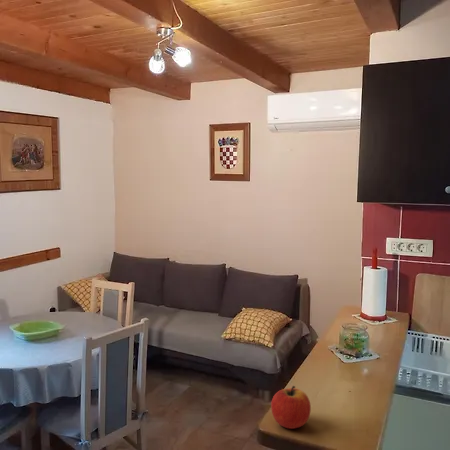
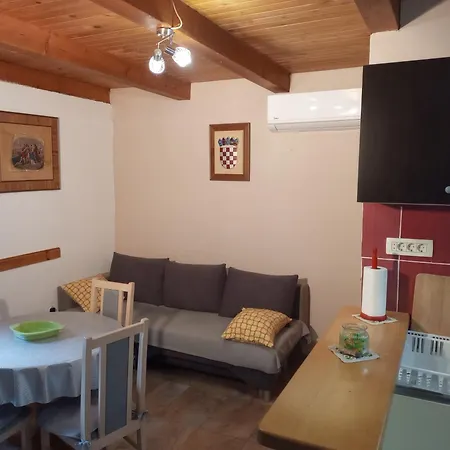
- apple [270,385,312,430]
